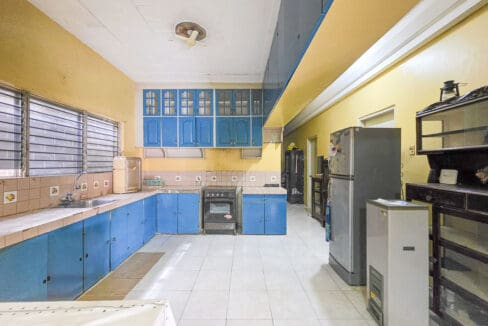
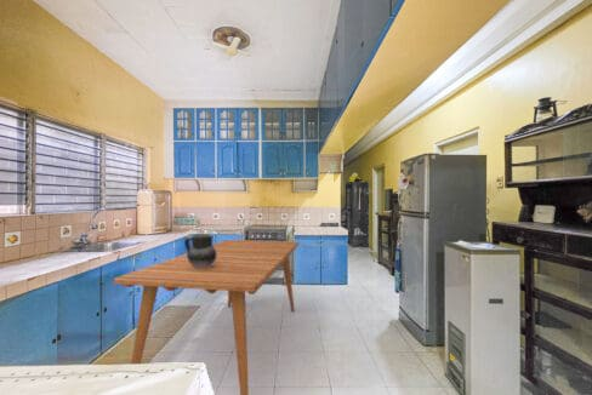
+ dining table [113,239,300,395]
+ ceramic jug [183,233,217,269]
